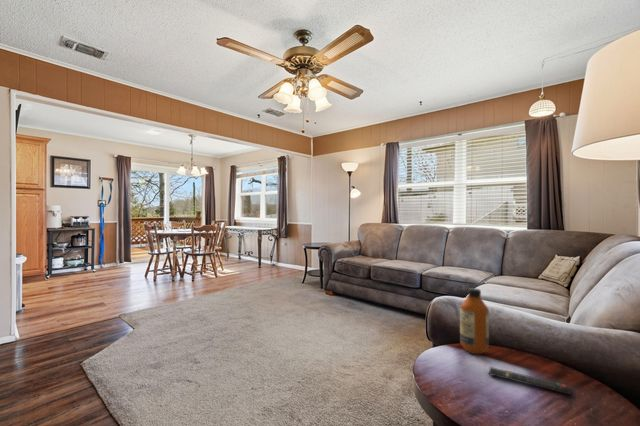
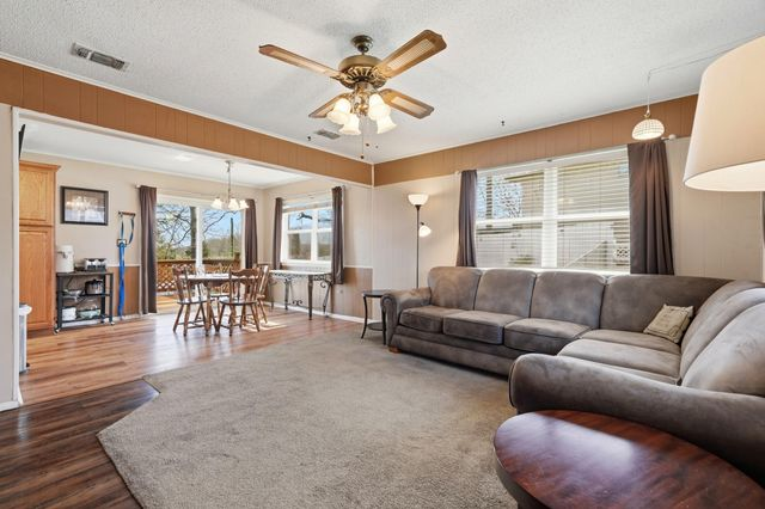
- bottle [459,287,490,355]
- remote control [488,366,571,396]
